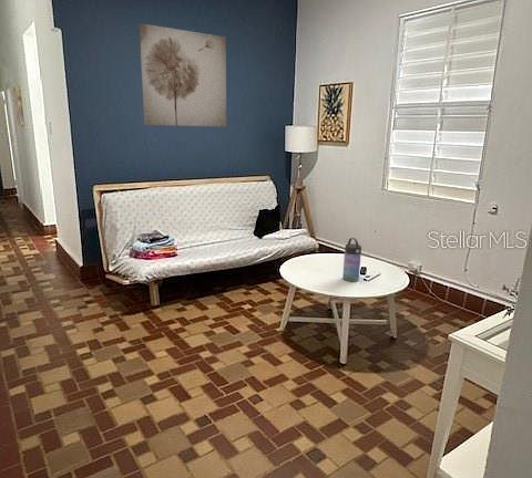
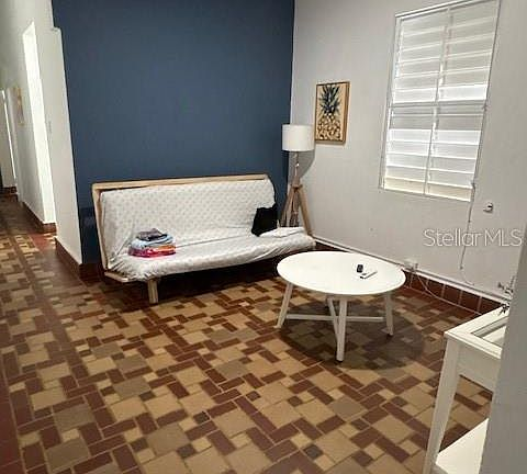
- water bottle [341,237,362,282]
- wall art [139,22,227,128]
